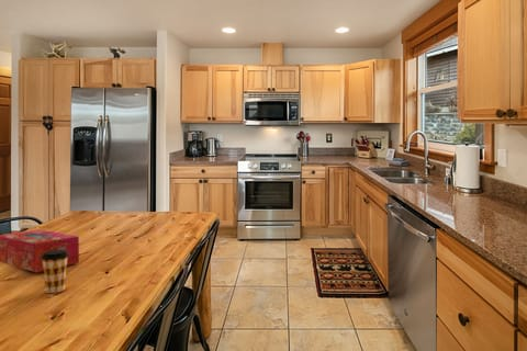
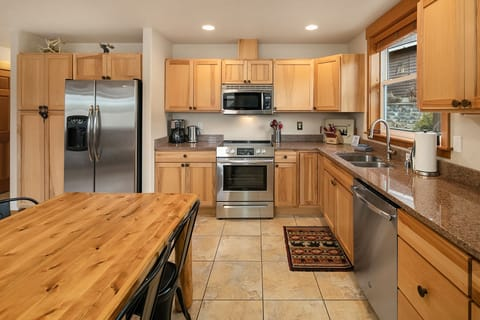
- coffee cup [41,249,69,294]
- tissue box [0,228,80,273]
